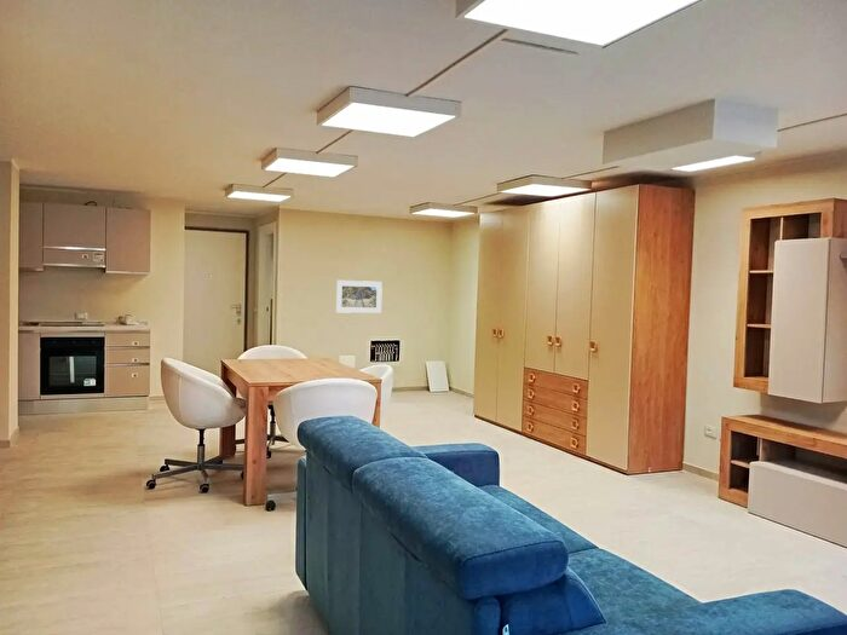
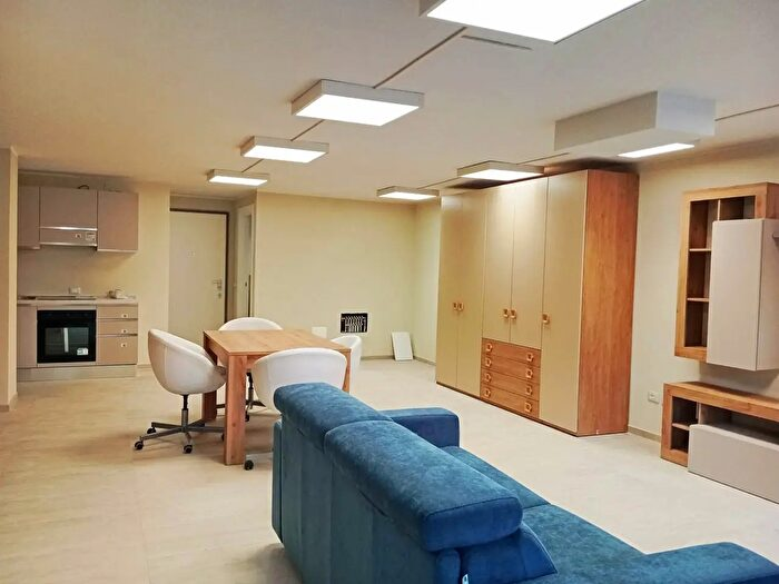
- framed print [335,279,384,314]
